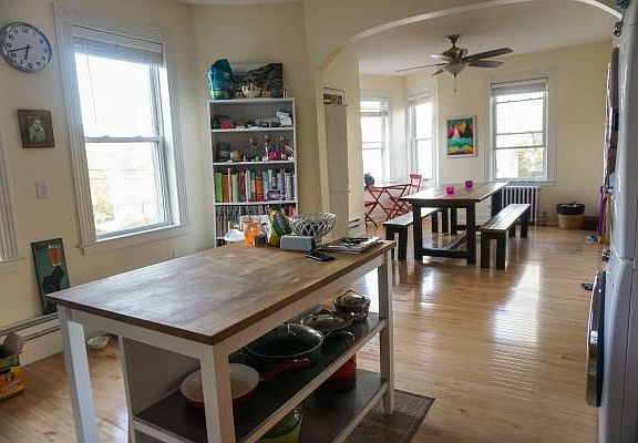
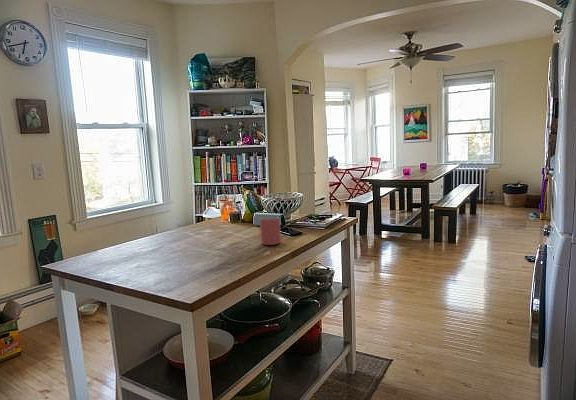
+ mug [259,215,282,246]
